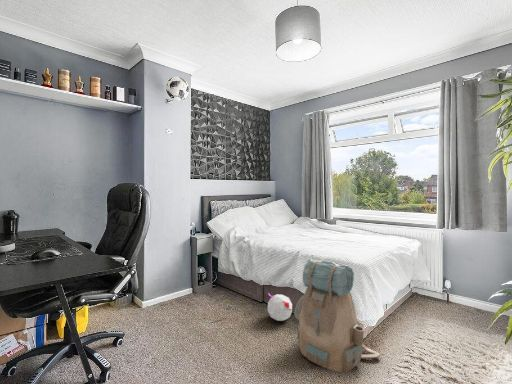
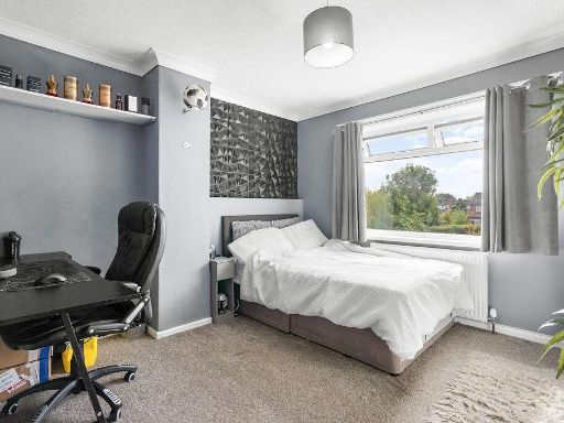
- backpack [293,258,381,373]
- plush toy [267,292,293,322]
